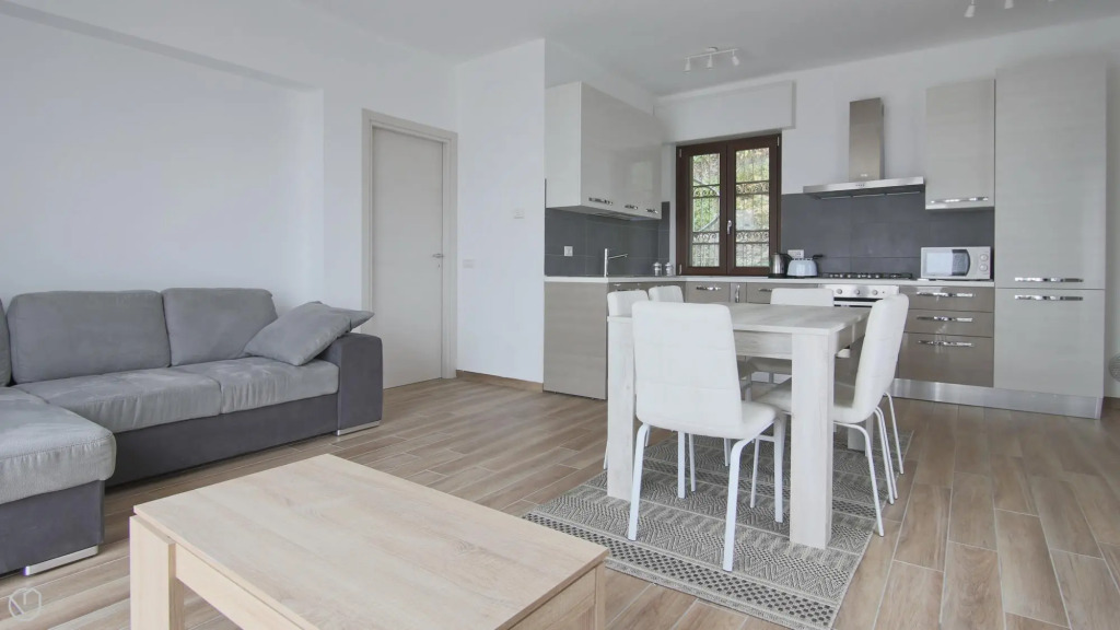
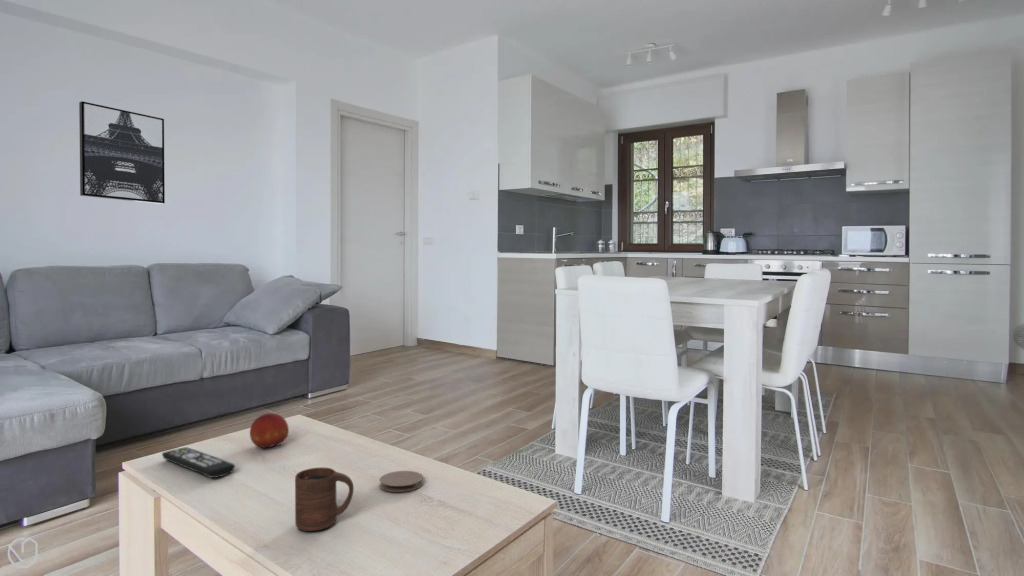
+ coaster [378,470,424,493]
+ remote control [161,446,236,479]
+ fruit [249,412,290,451]
+ wall art [78,100,166,205]
+ cup [294,466,355,532]
